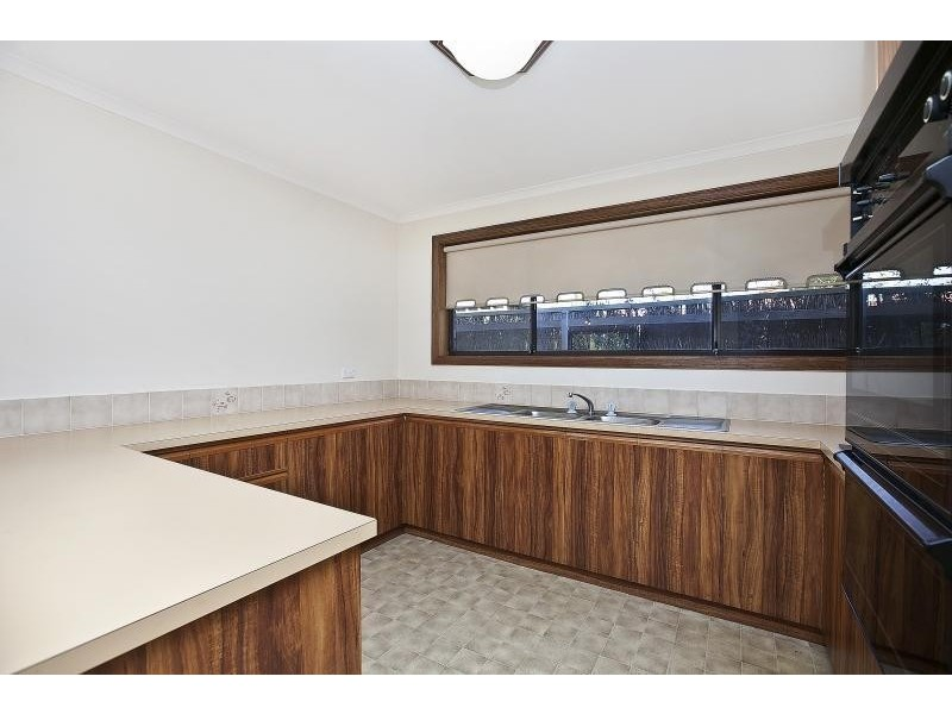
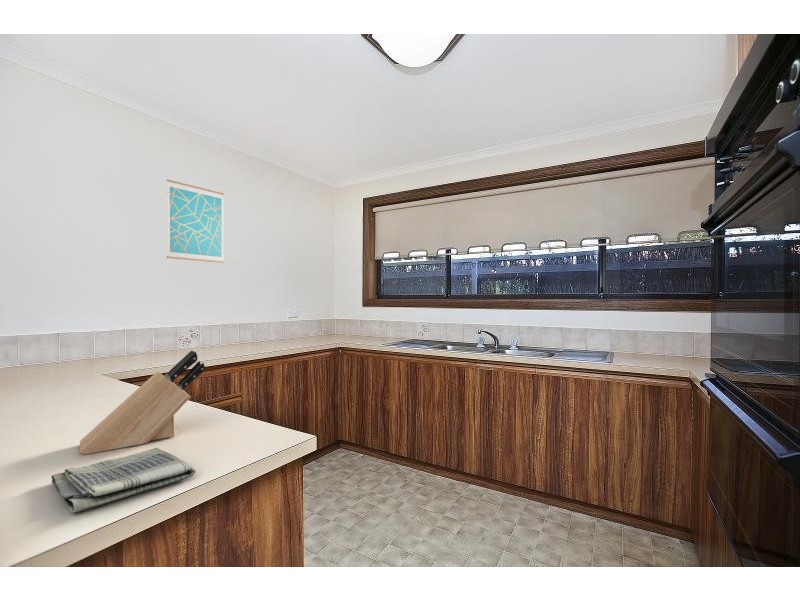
+ knife block [79,350,206,456]
+ wall art [166,179,225,264]
+ dish towel [50,447,196,514]
